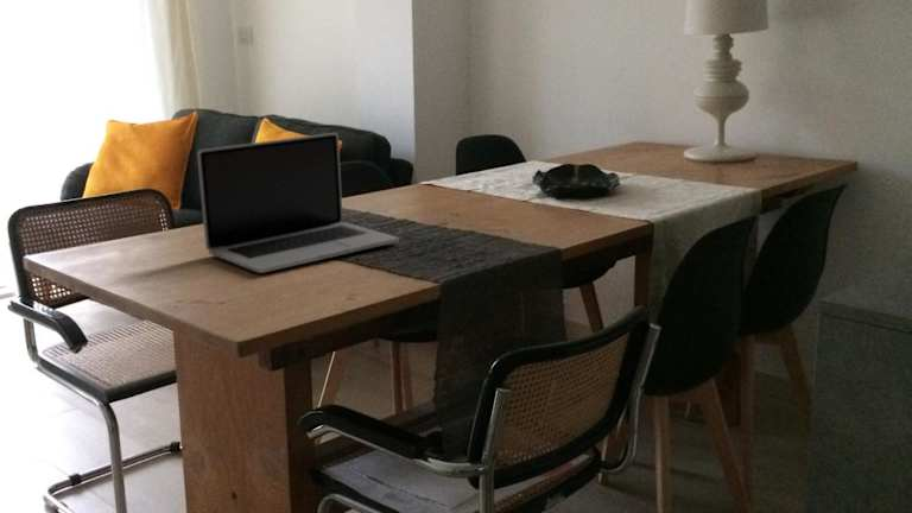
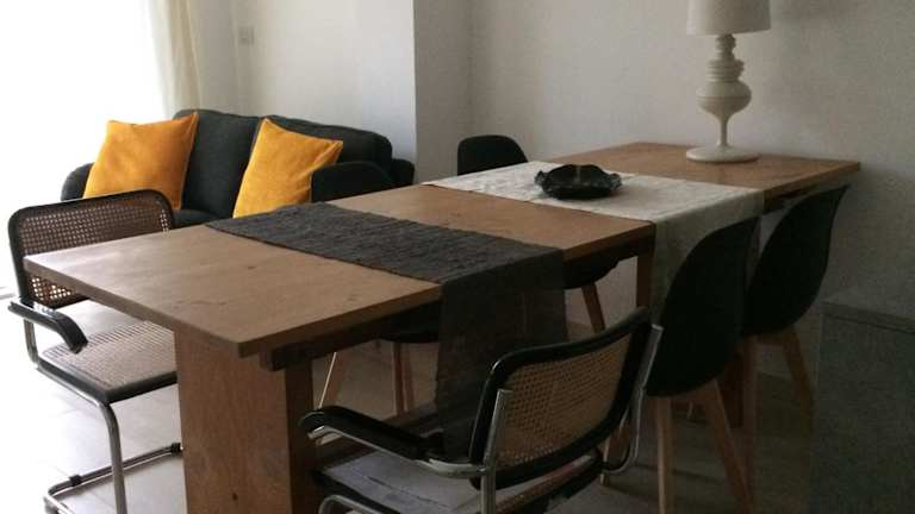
- laptop [196,132,399,274]
